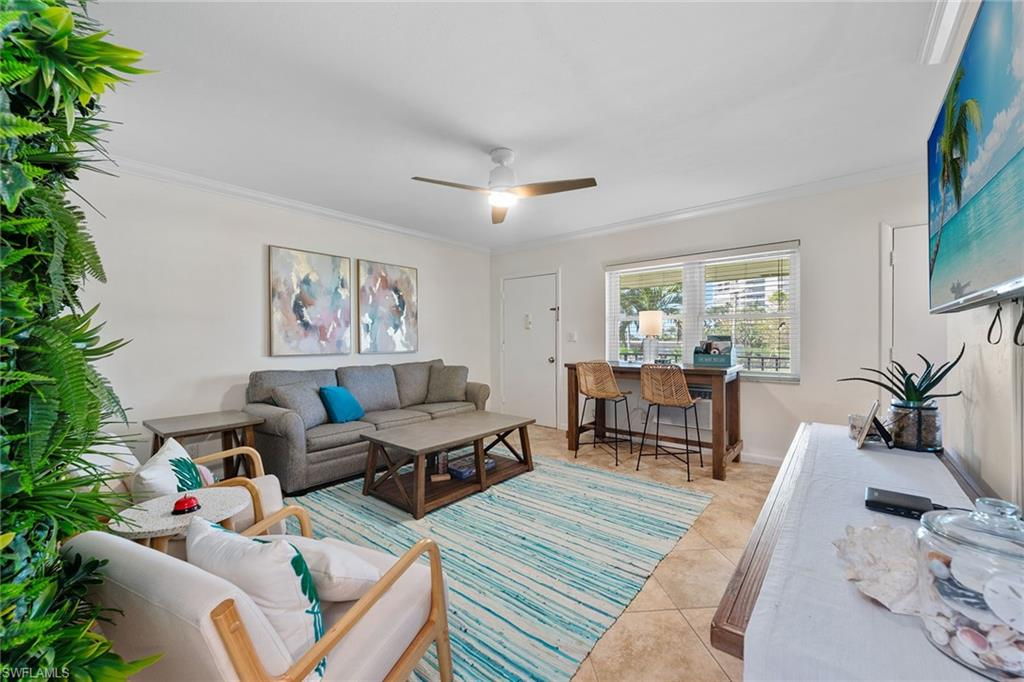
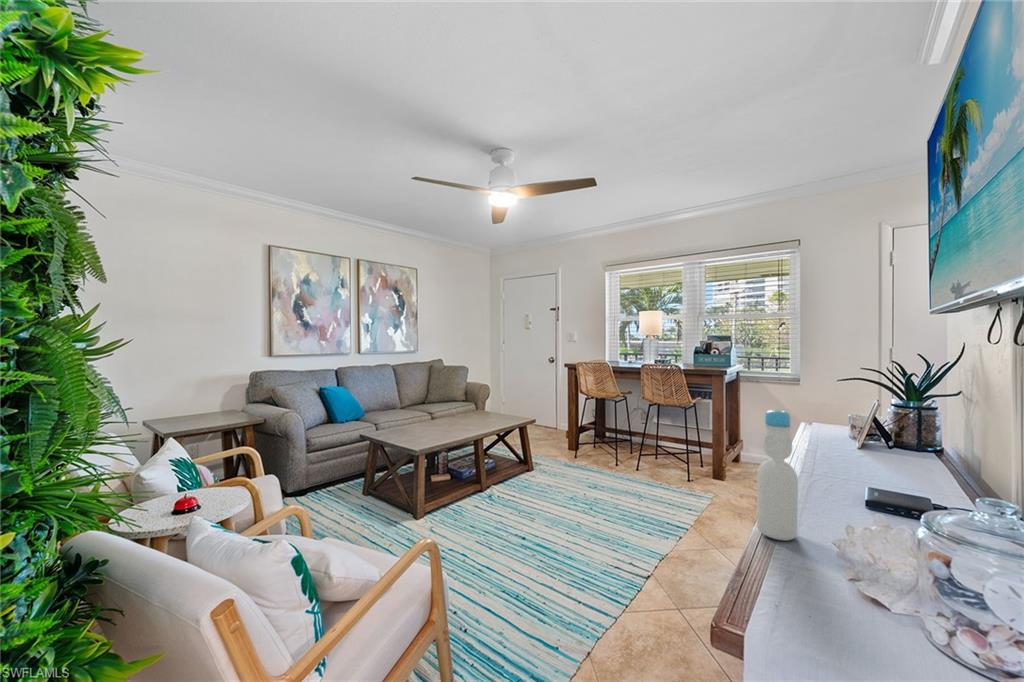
+ bottle [756,408,799,542]
